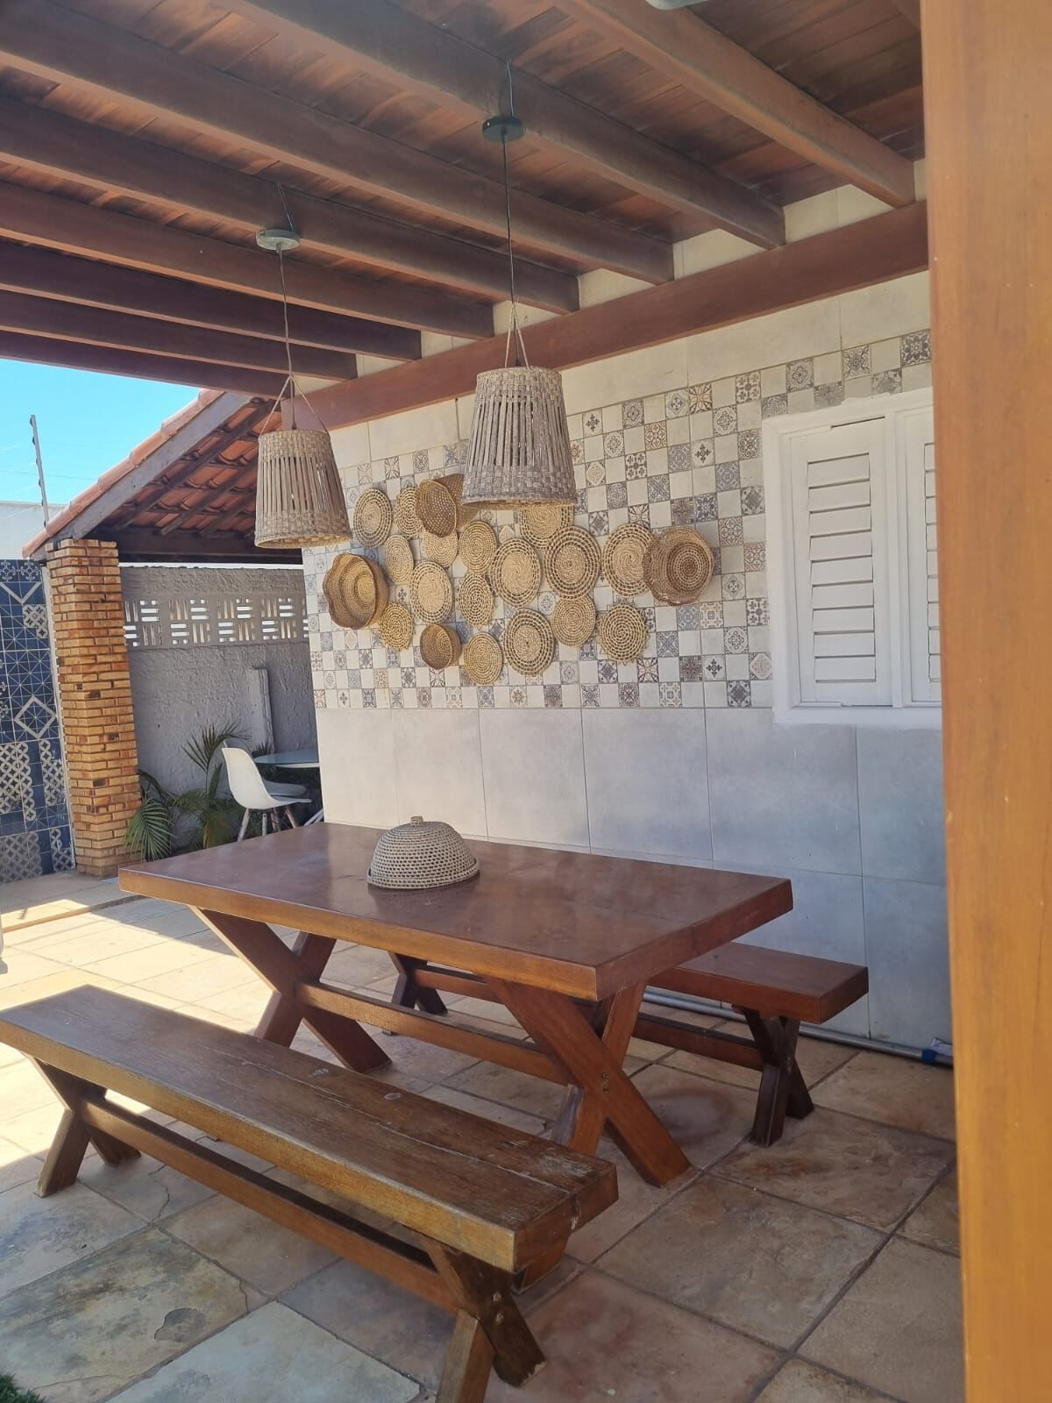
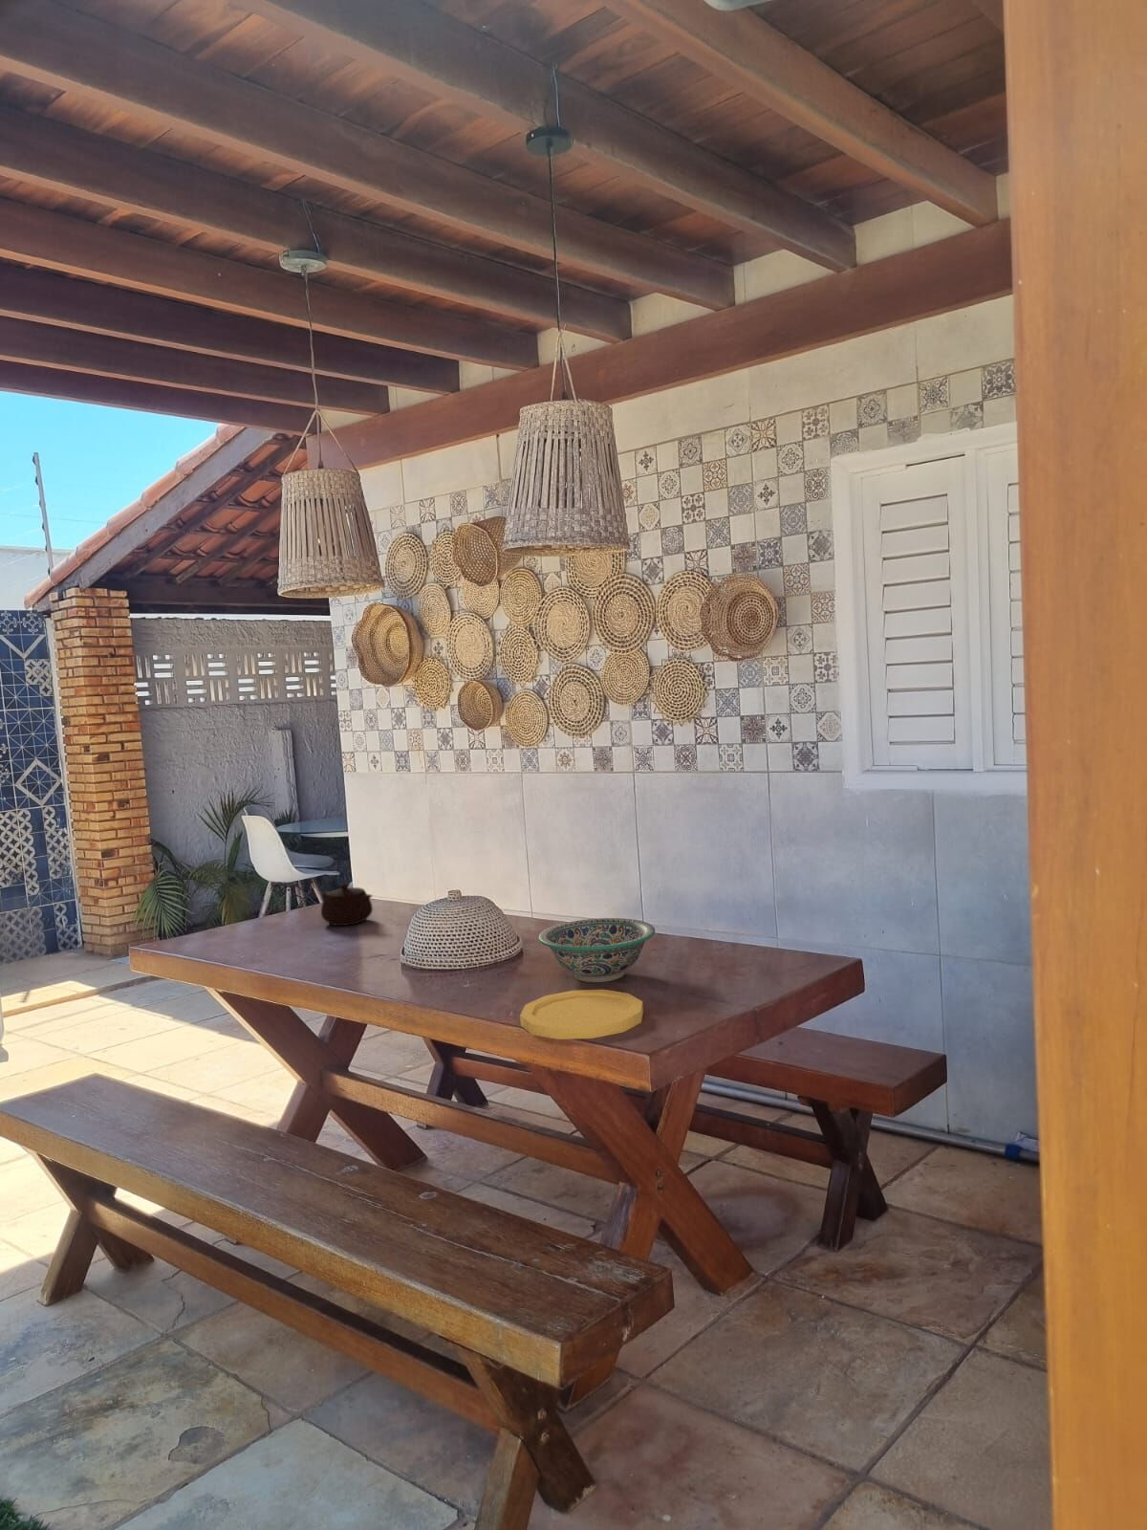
+ decorative bowl [539,917,655,983]
+ plate [519,989,645,1041]
+ teapot [320,883,373,926]
